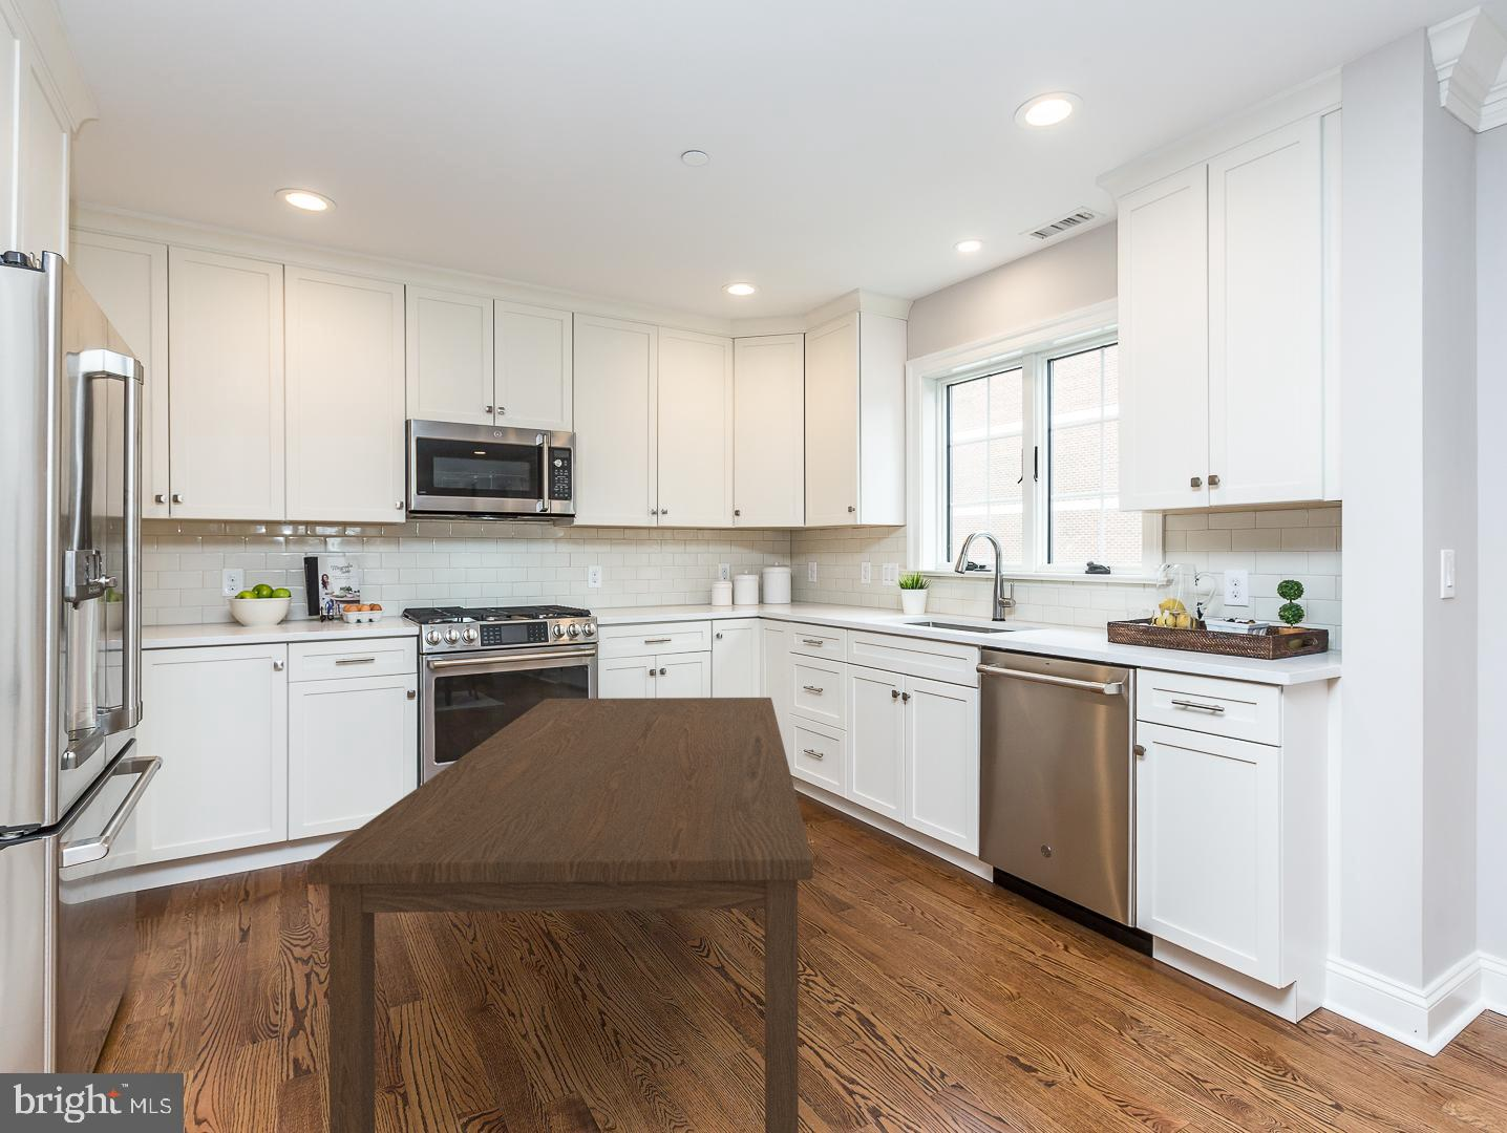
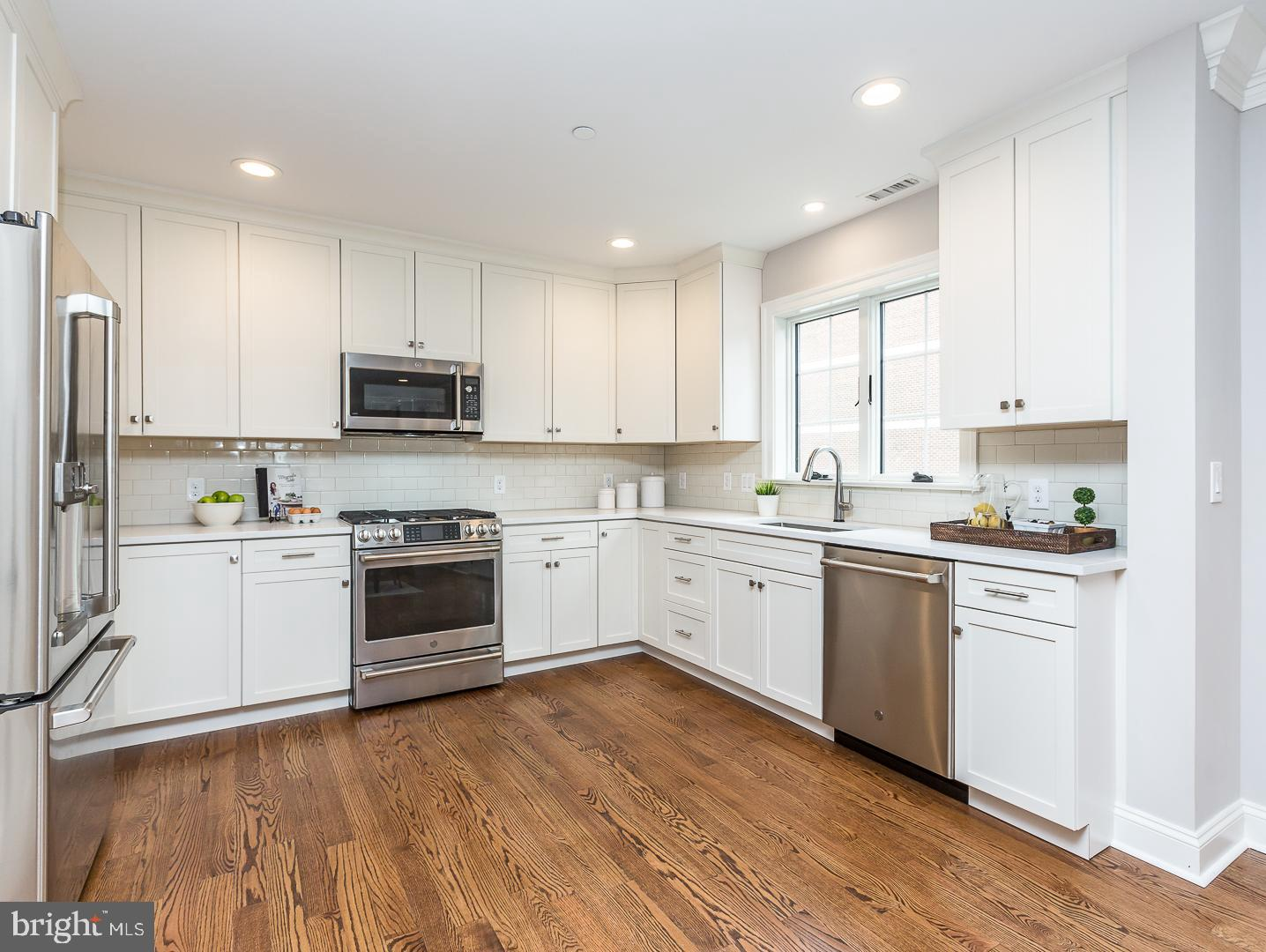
- dining table [306,696,814,1133]
